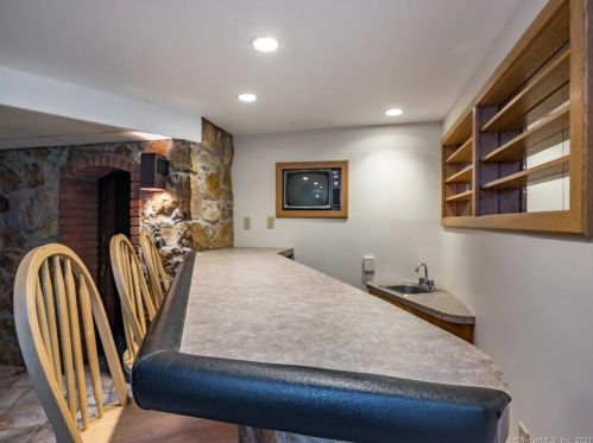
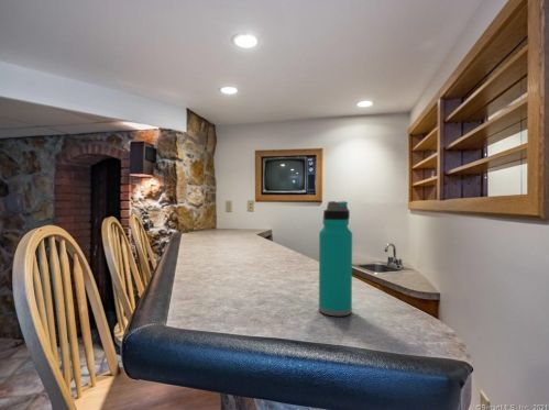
+ water bottle [318,200,353,317]
